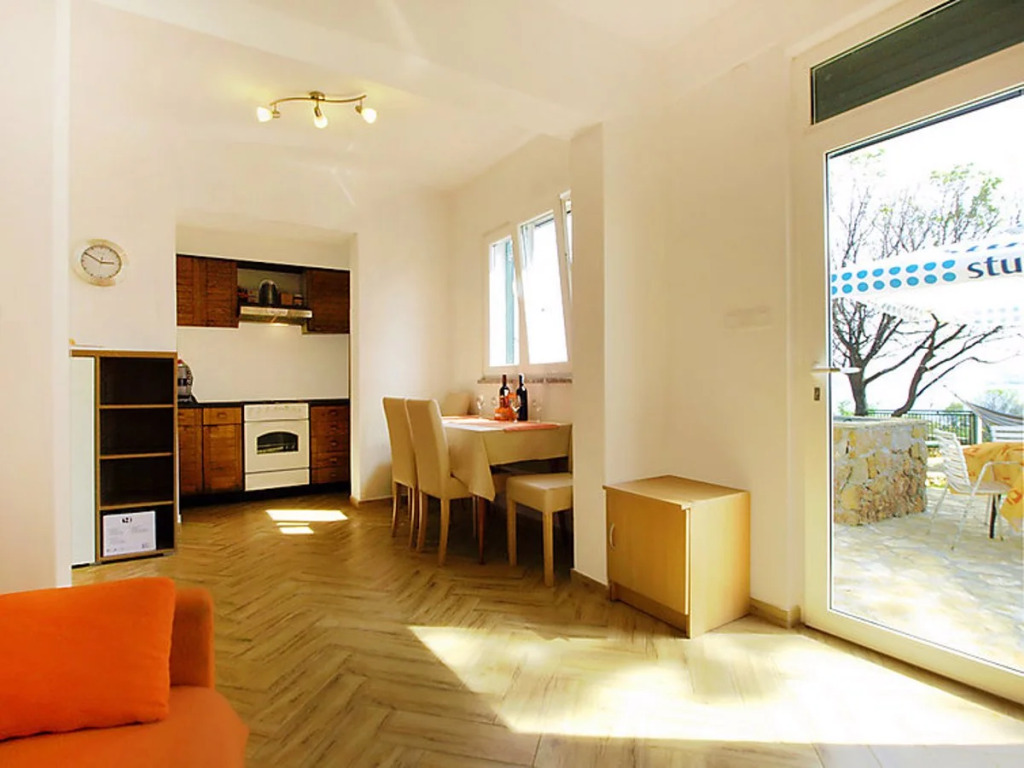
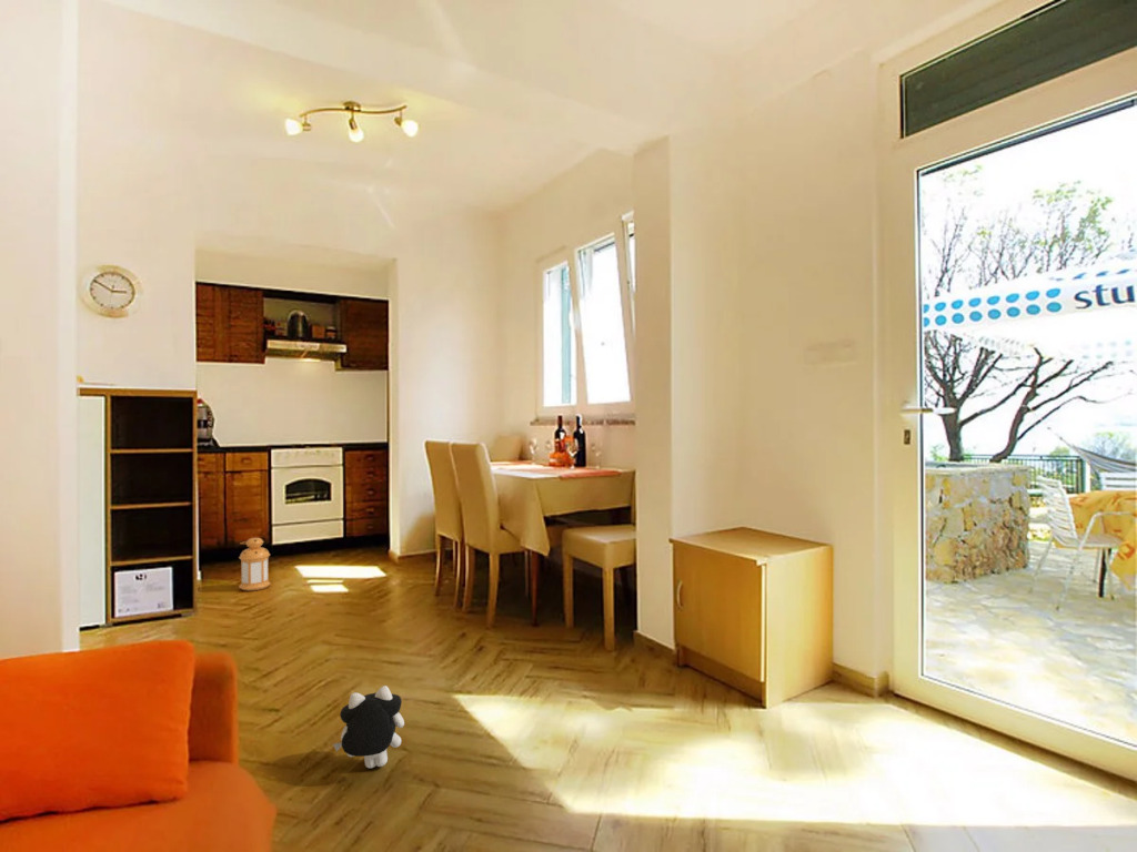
+ lantern [238,537,271,592]
+ plush toy [332,684,405,769]
